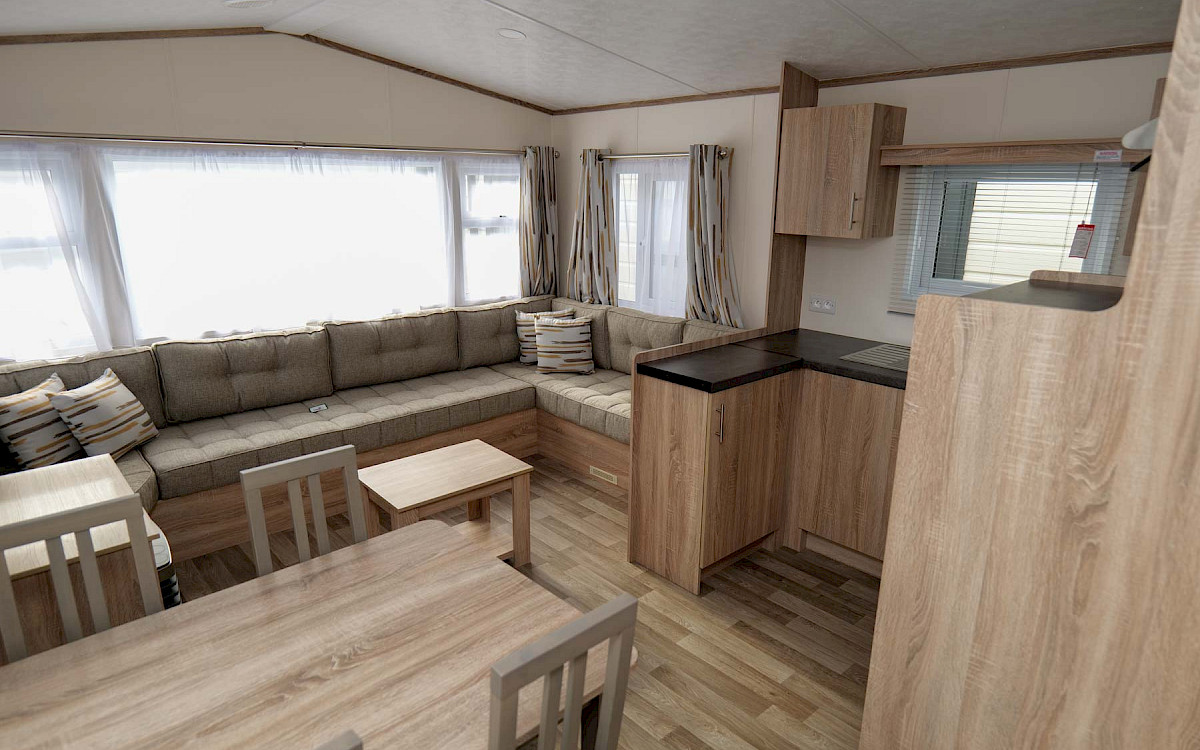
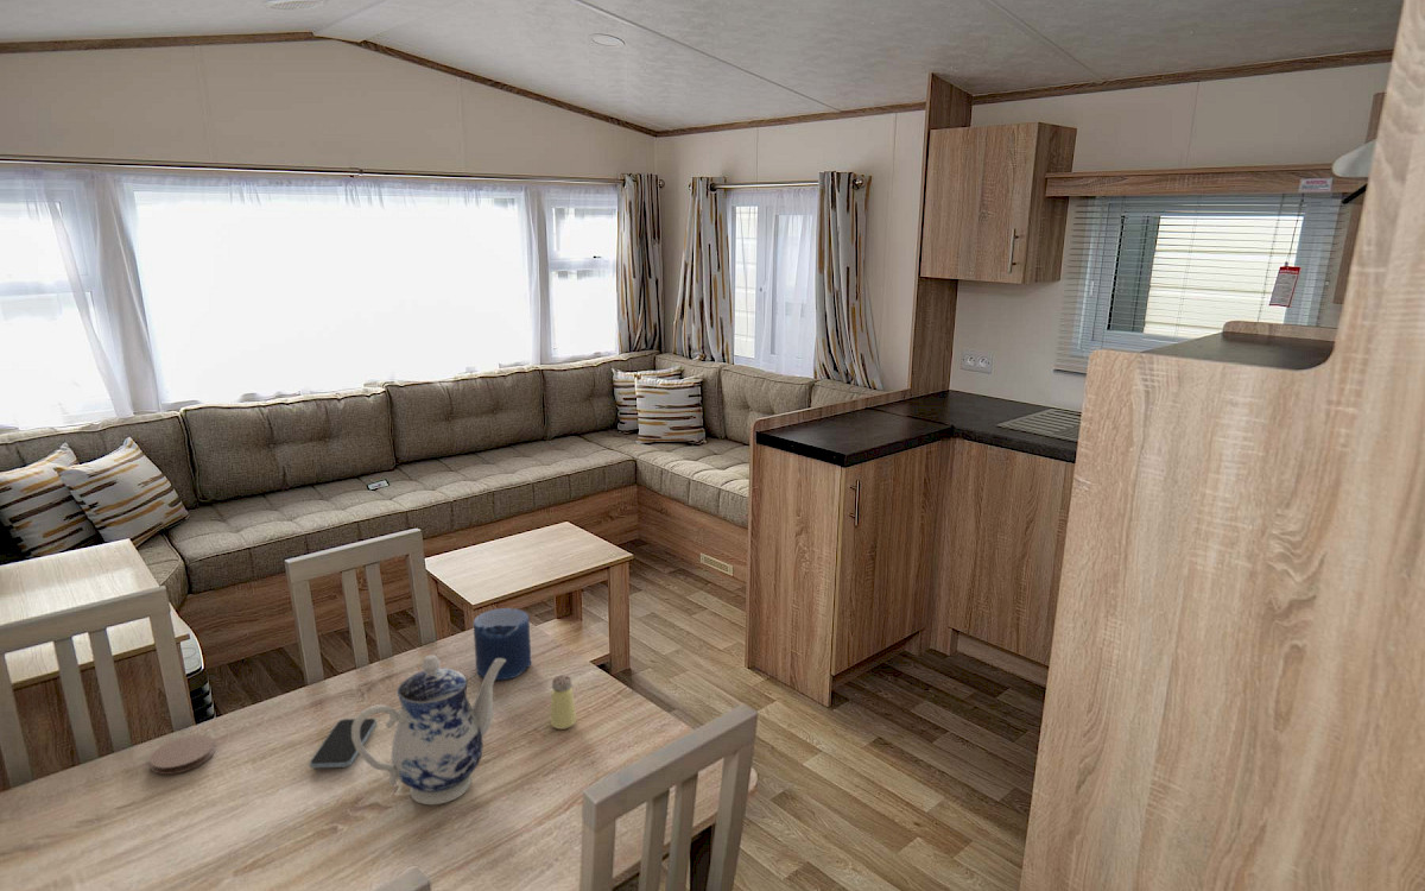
+ teapot [352,653,506,805]
+ saltshaker [550,675,577,731]
+ coaster [148,734,216,776]
+ smartphone [309,718,378,769]
+ candle [473,607,532,681]
